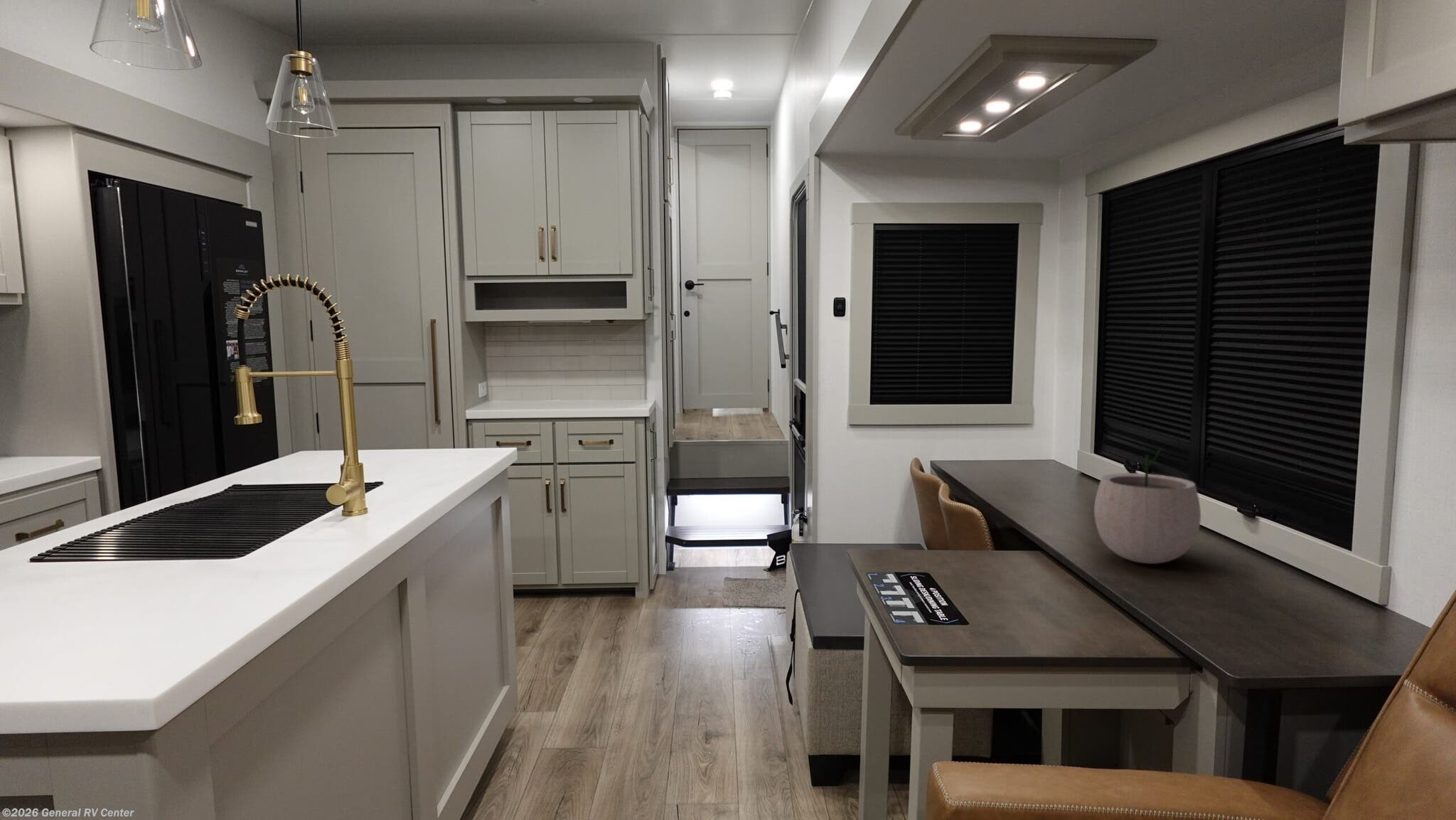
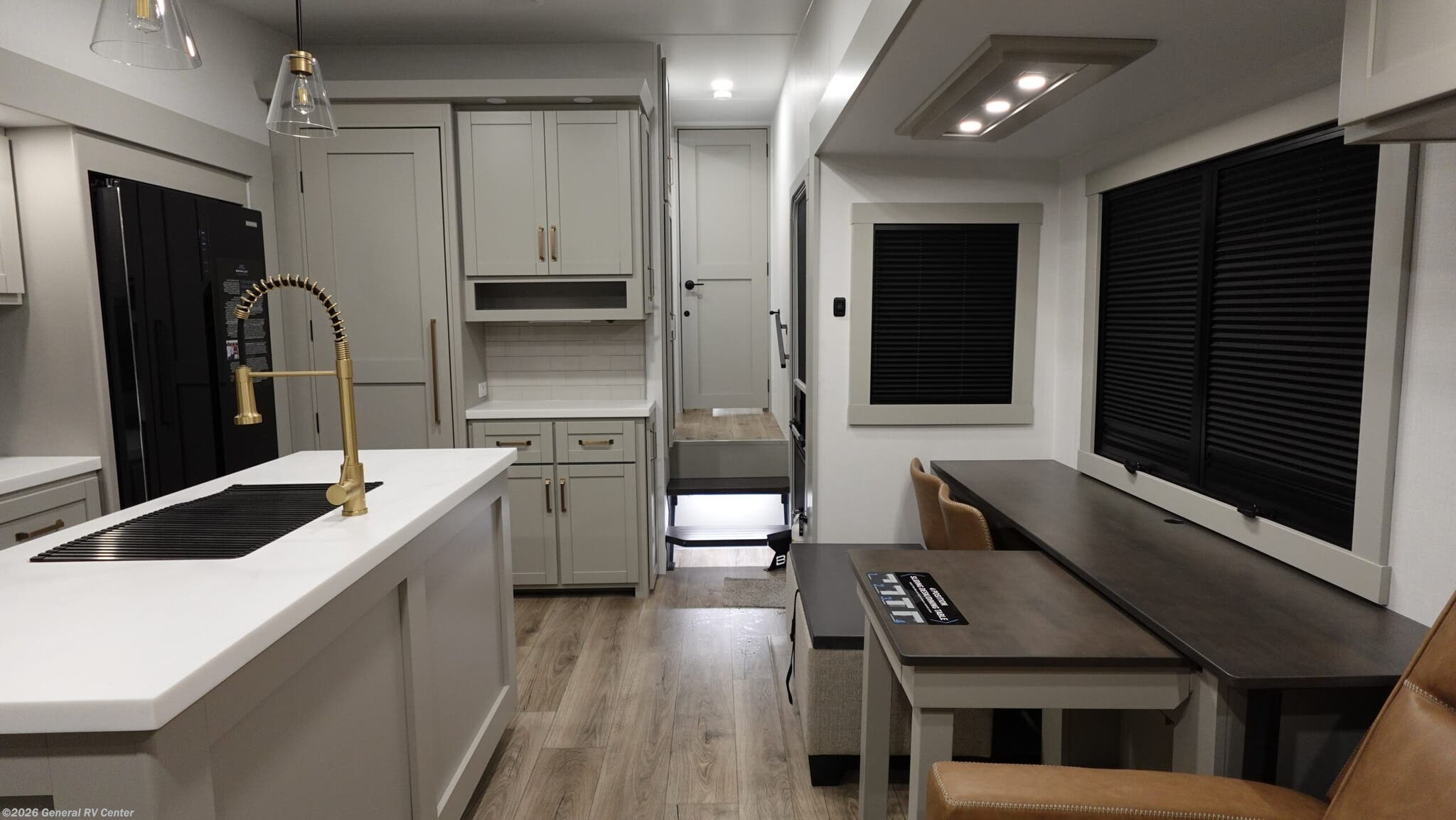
- plant pot [1093,444,1201,565]
